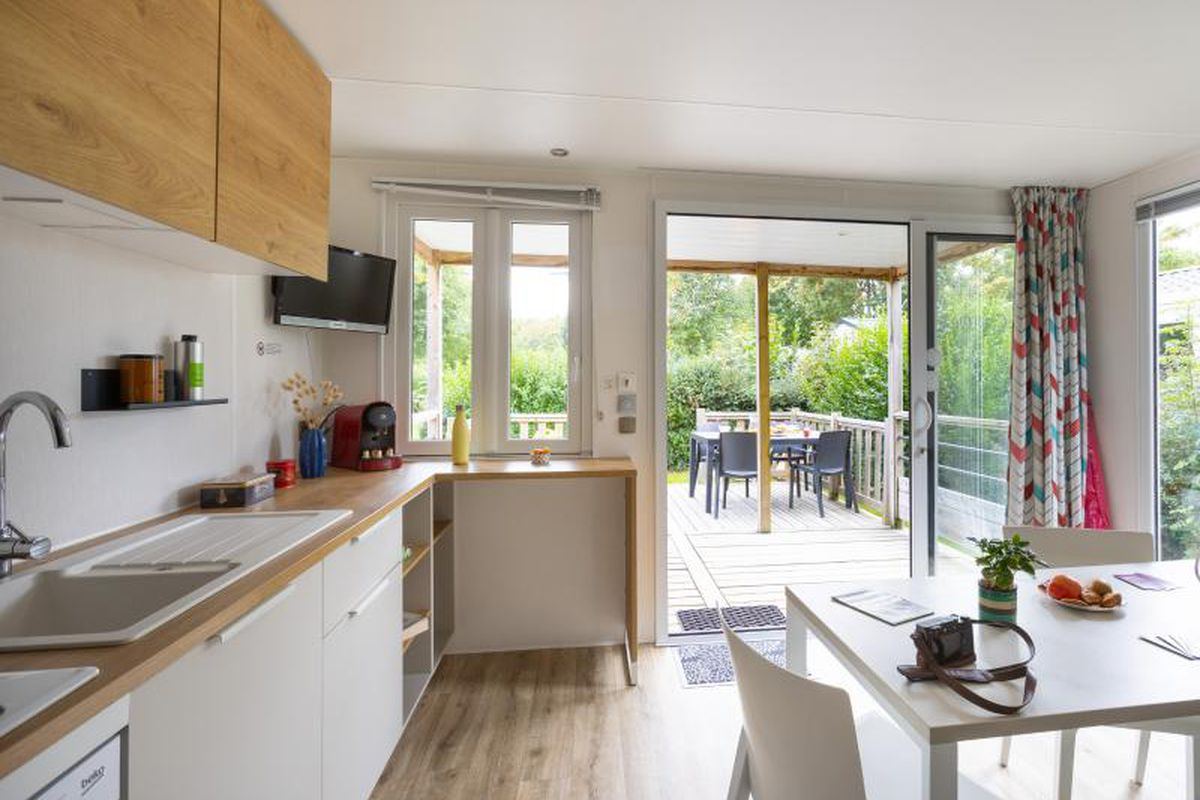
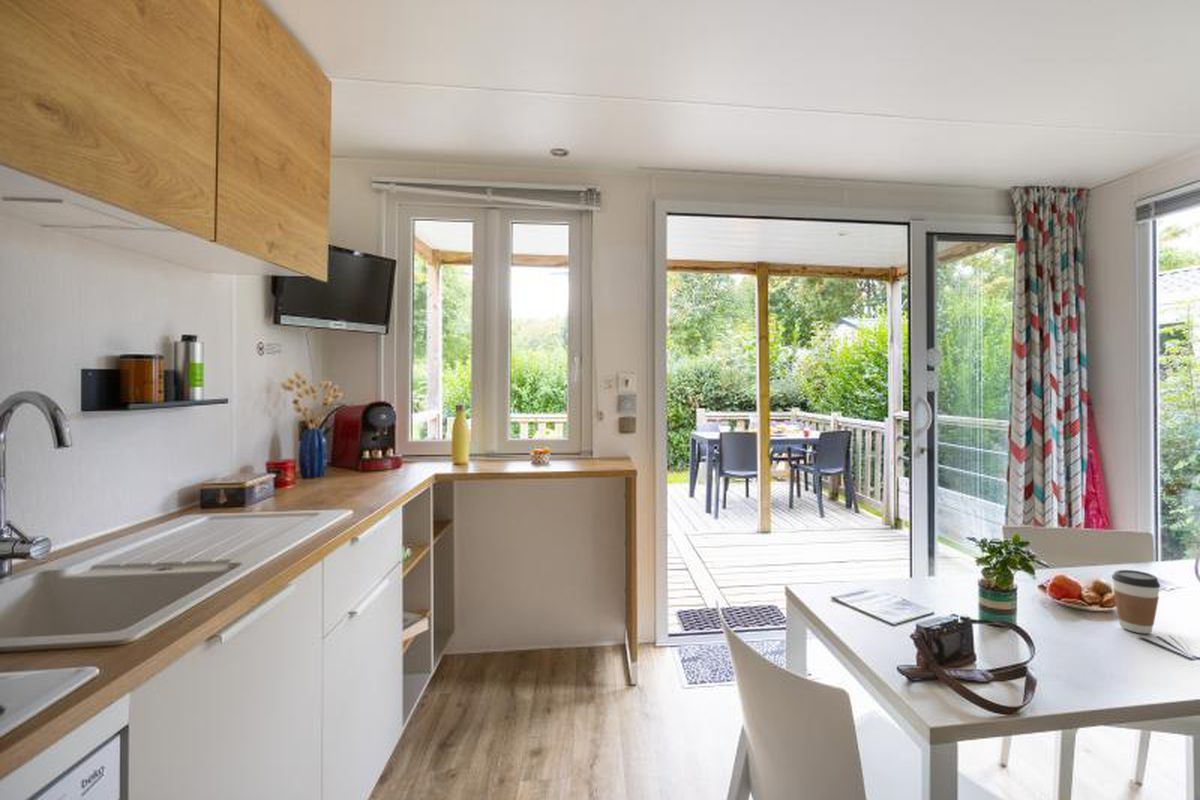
+ coffee cup [1111,569,1162,635]
